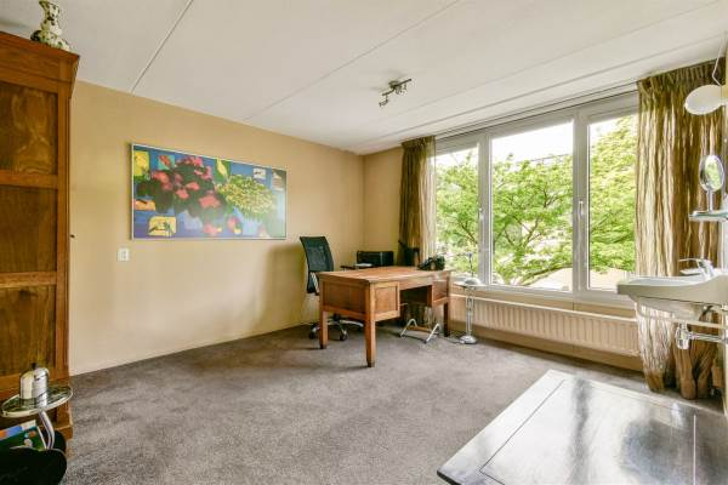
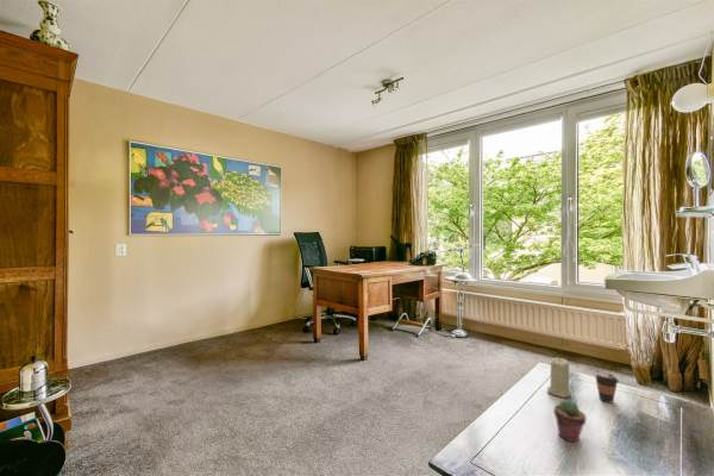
+ potted succulent [553,399,588,443]
+ coffee cup [594,371,620,403]
+ candle [546,357,572,399]
